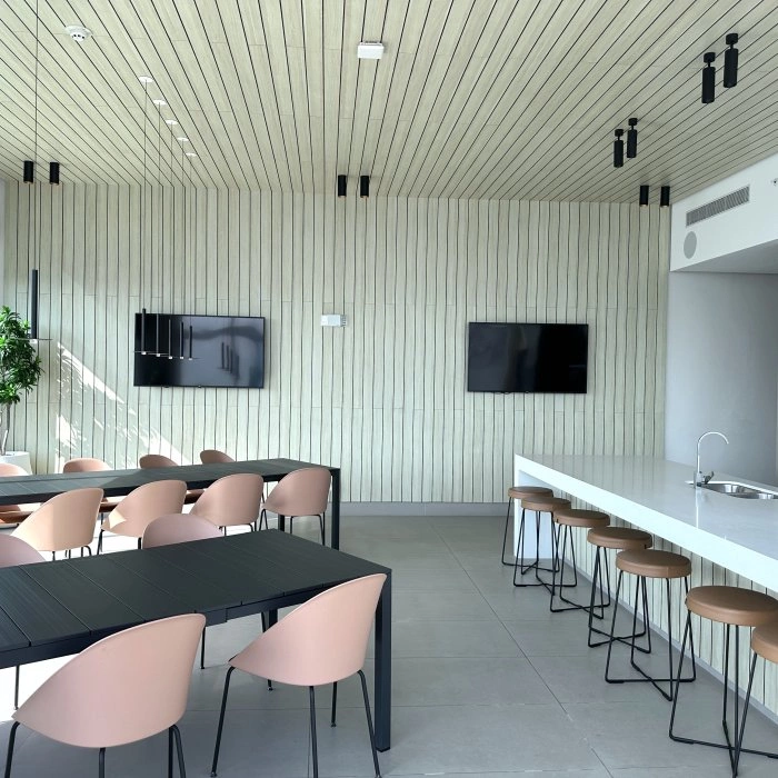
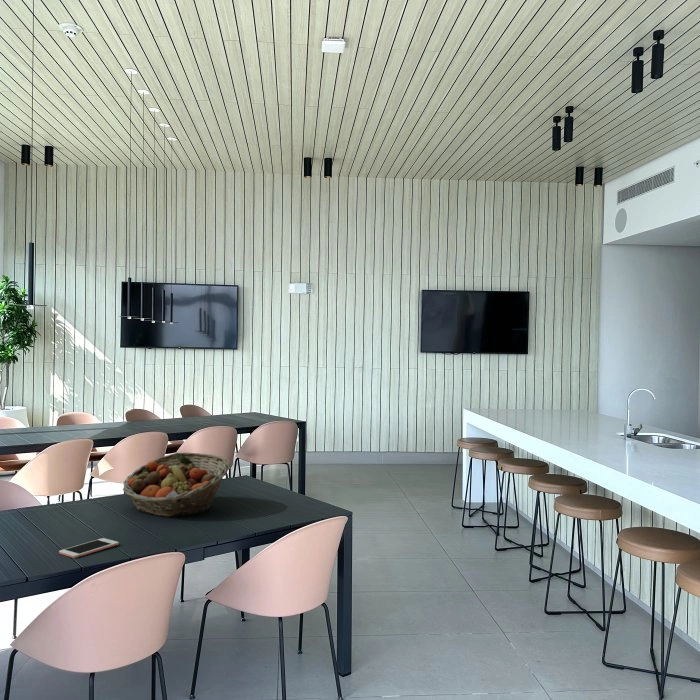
+ cell phone [58,537,120,559]
+ fruit basket [122,452,231,518]
